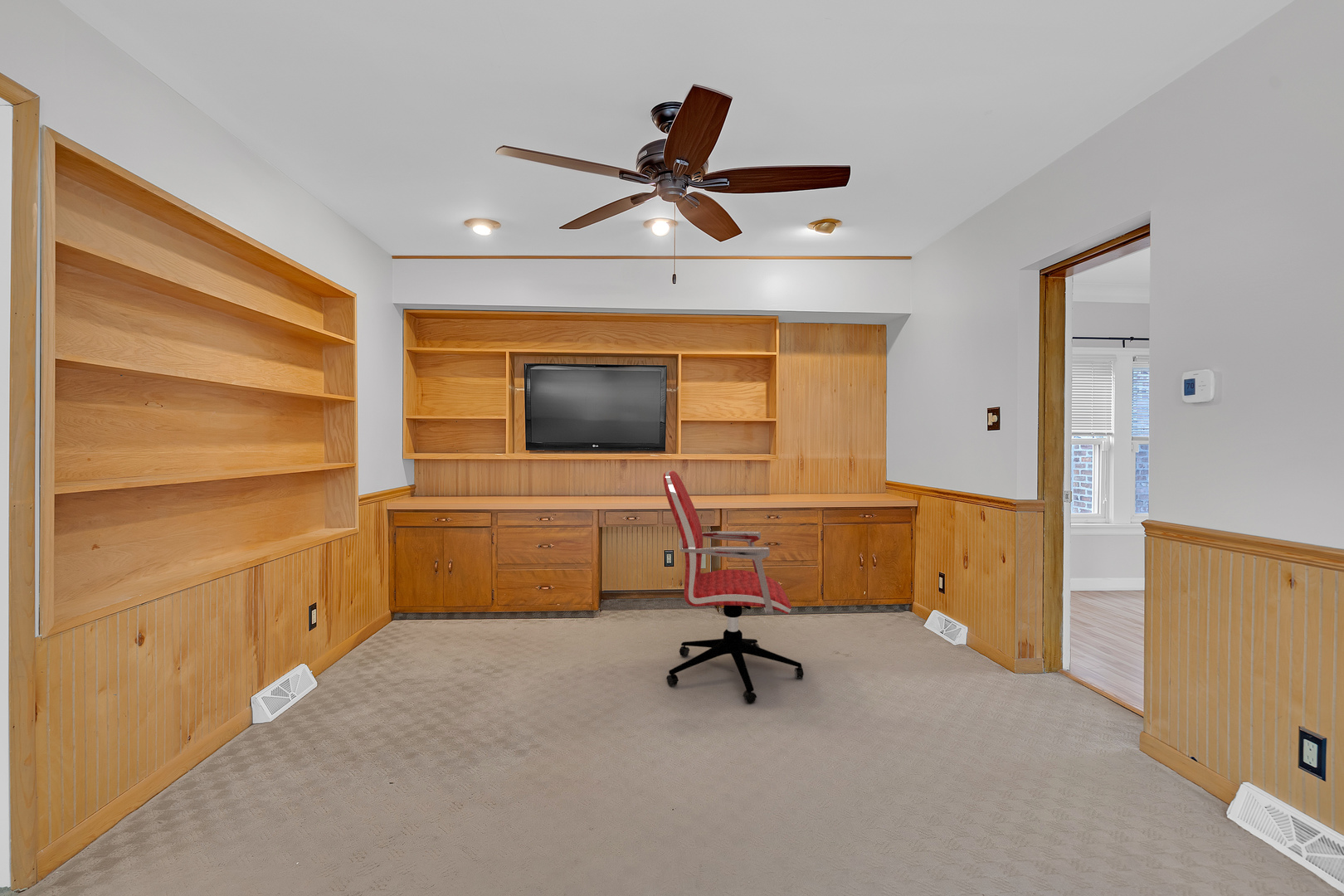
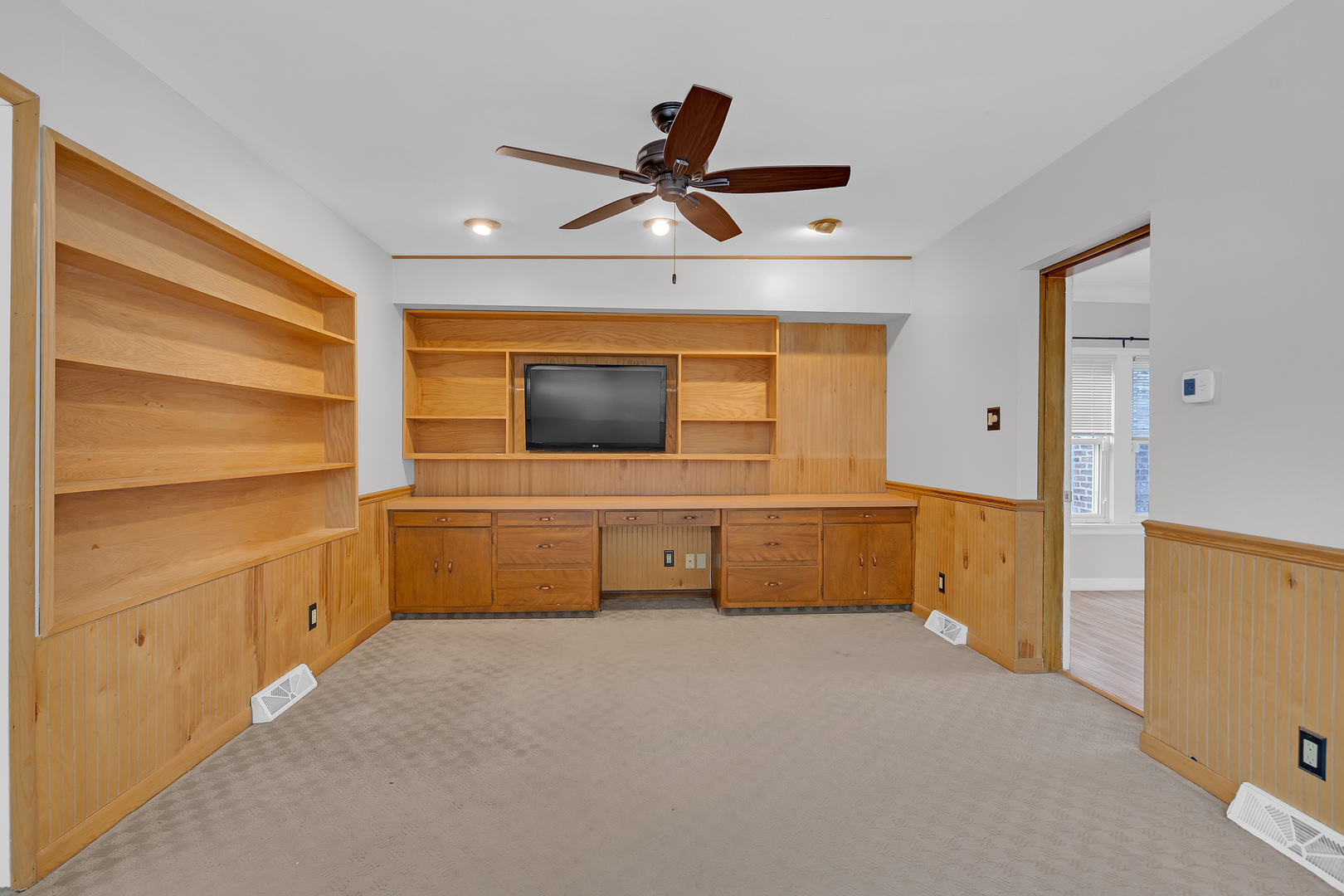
- office chair [662,470,805,704]
